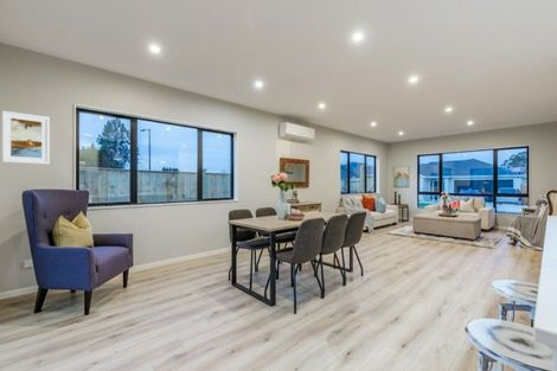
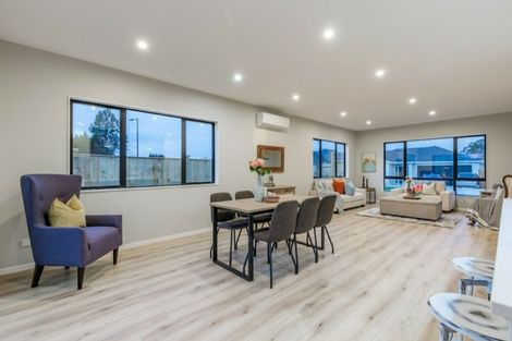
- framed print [1,110,51,165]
